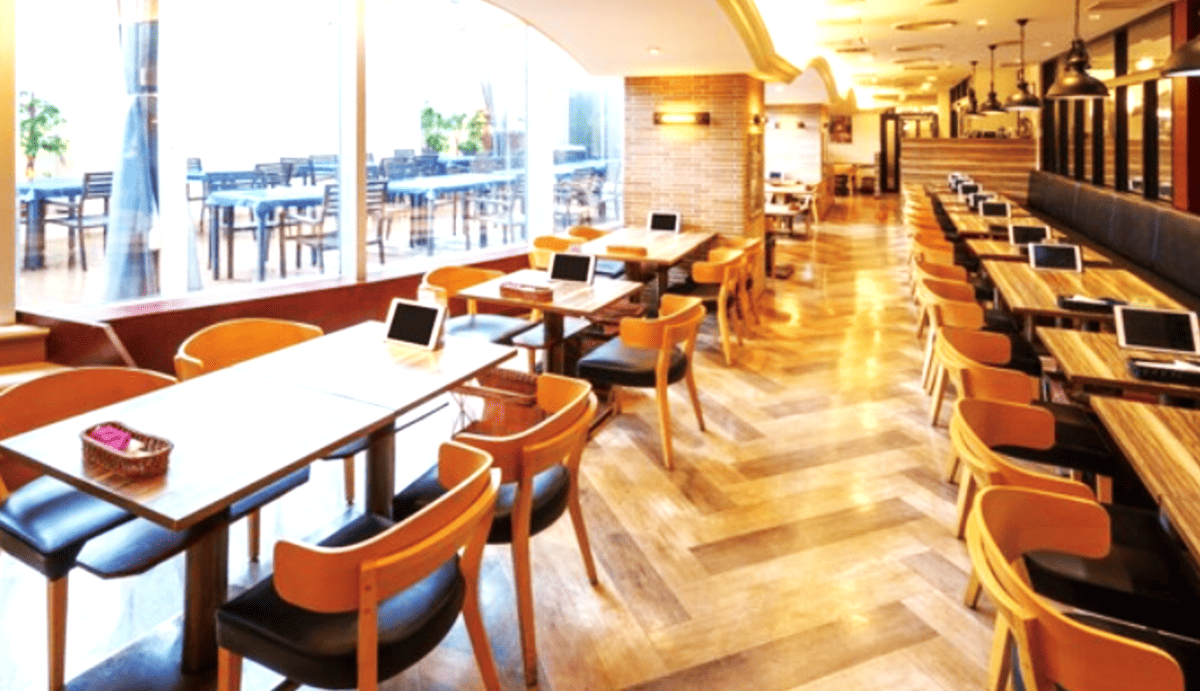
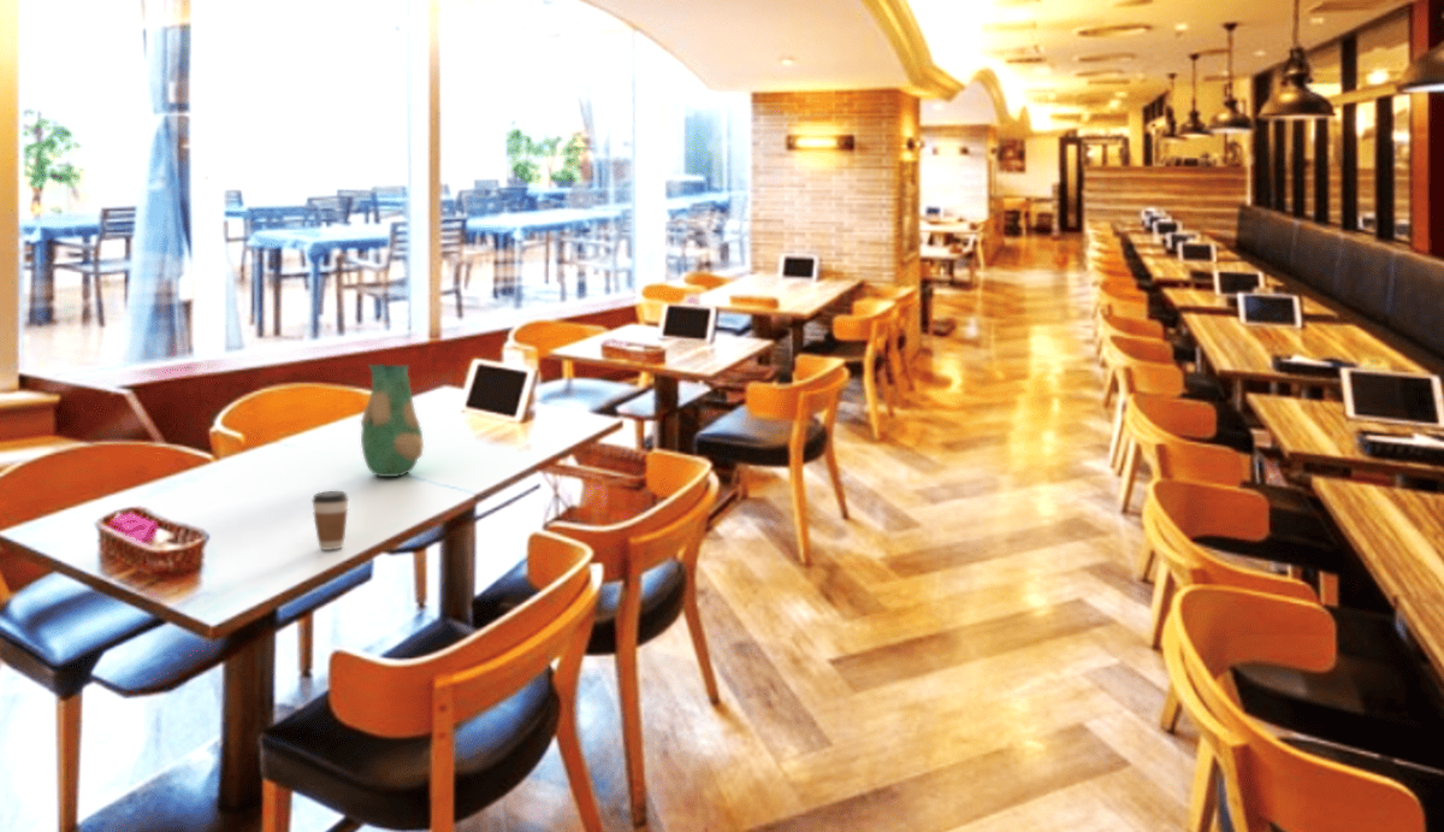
+ coffee cup [310,490,349,551]
+ vase [360,362,425,478]
